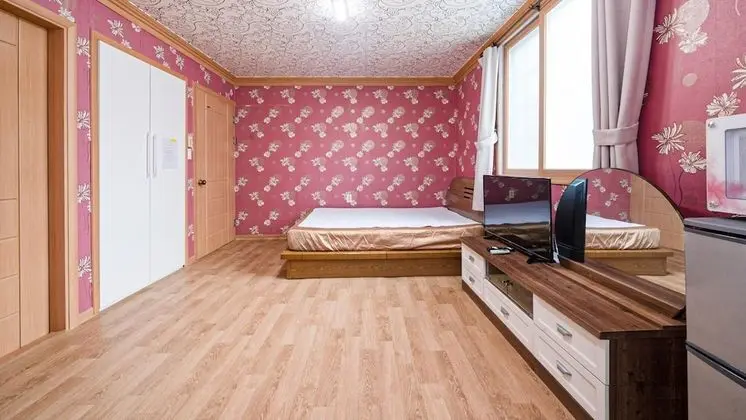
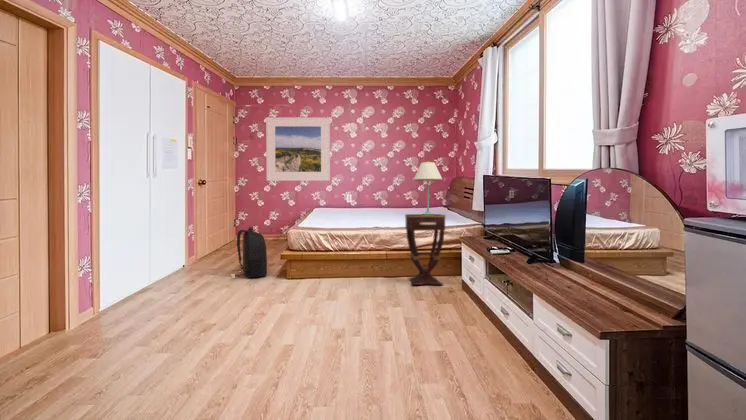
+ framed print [265,116,331,182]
+ backpack [236,226,268,279]
+ table lamp [413,161,444,215]
+ side table [404,213,447,286]
